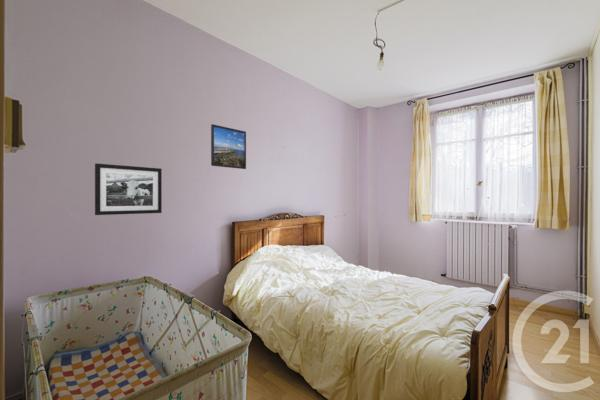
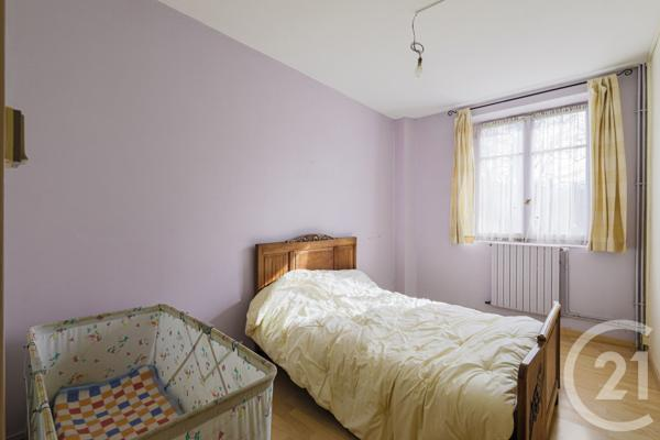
- picture frame [94,163,163,216]
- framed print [210,123,247,170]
